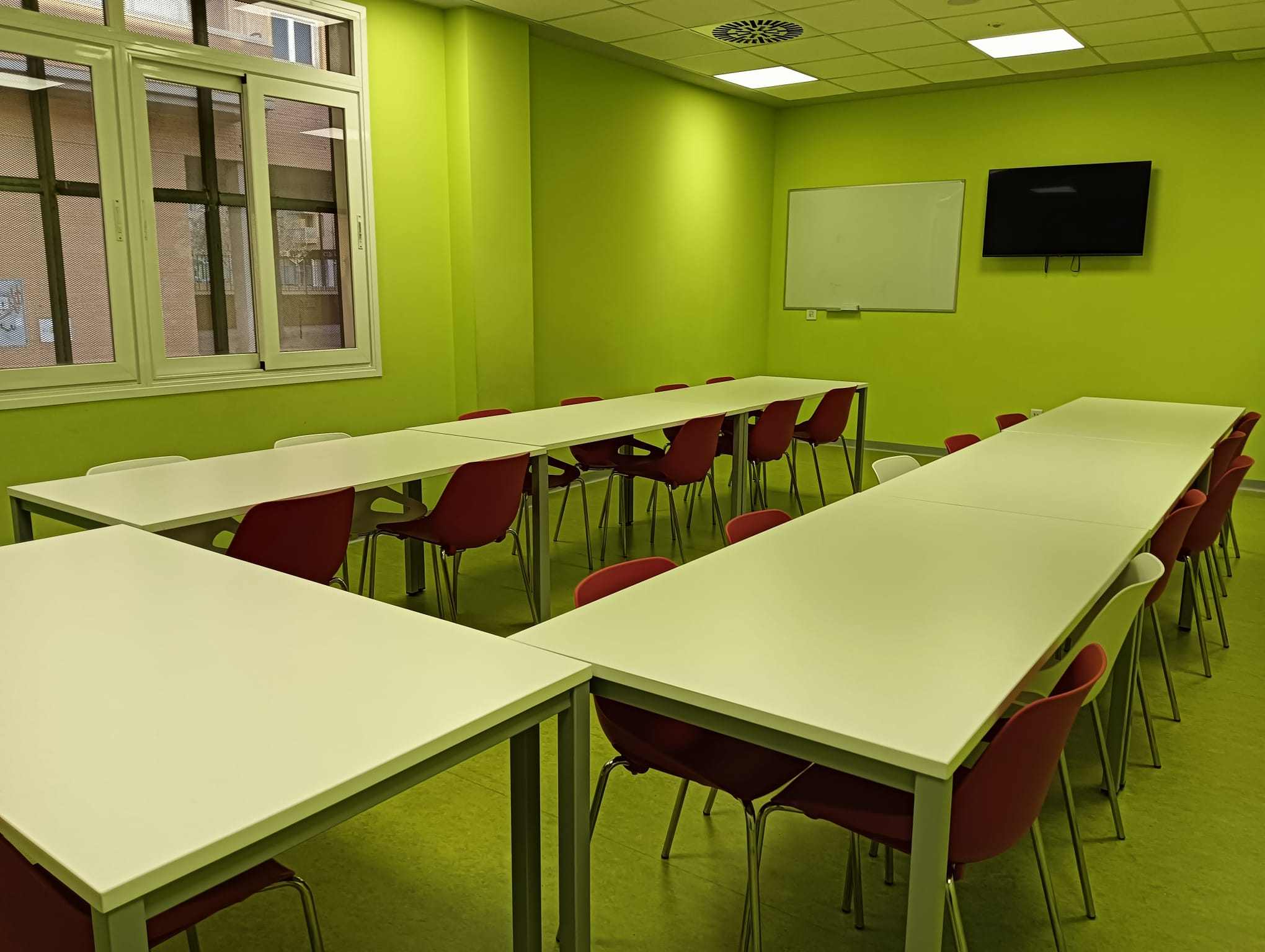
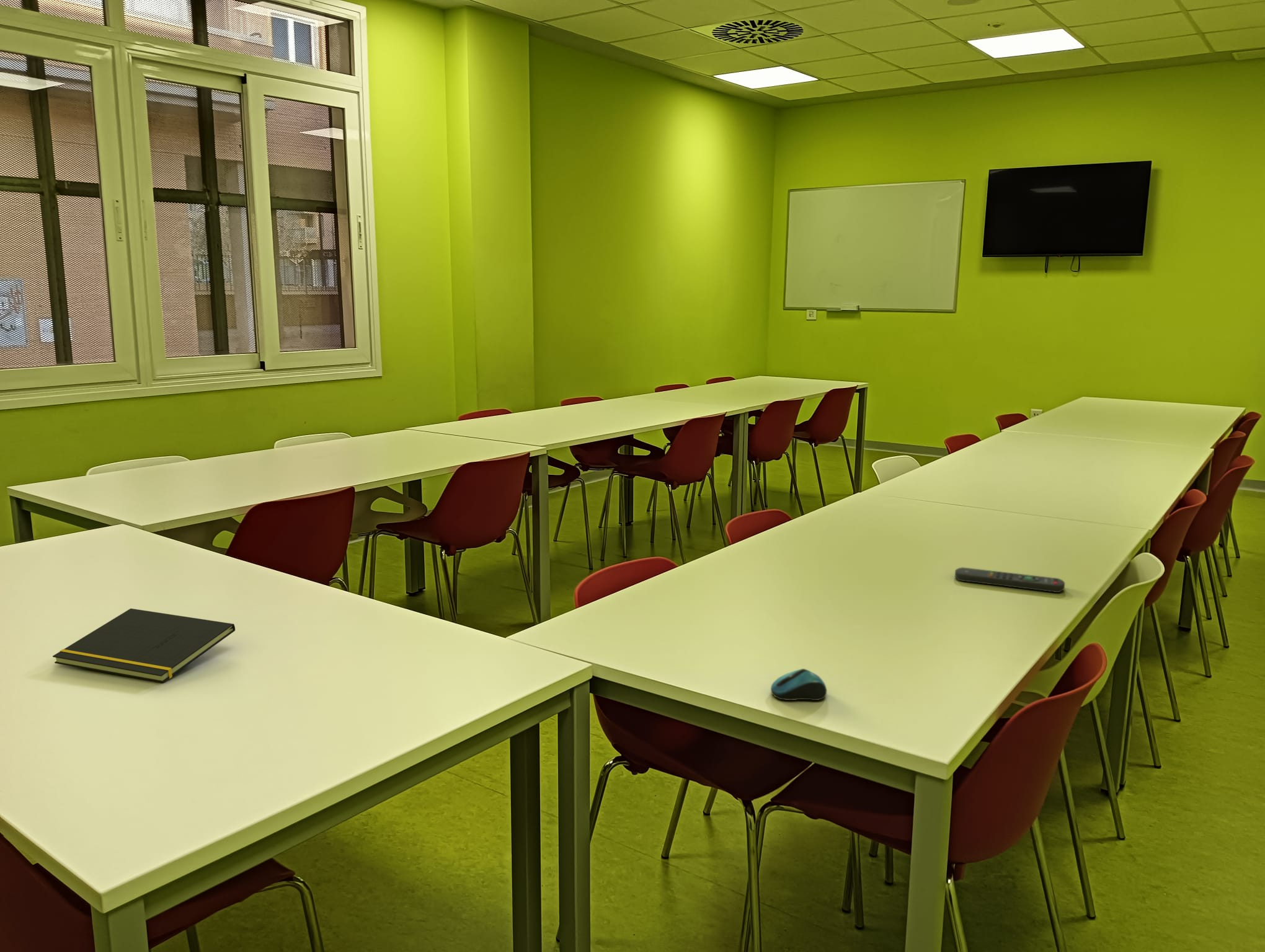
+ remote control [954,566,1065,593]
+ computer mouse [770,668,827,701]
+ notepad [52,608,236,683]
